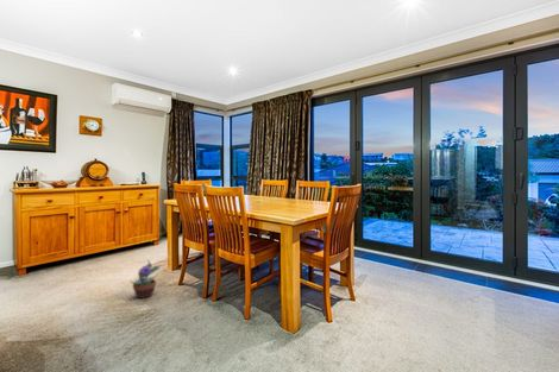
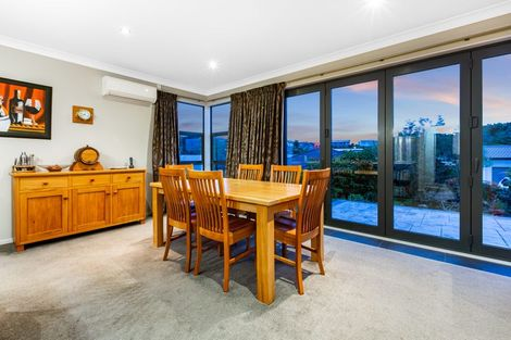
- decorative plant [128,259,162,300]
